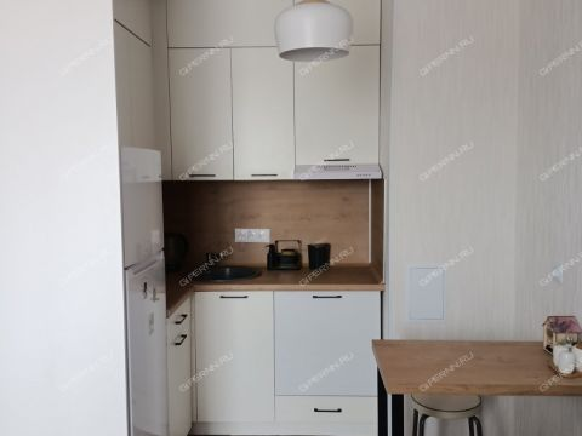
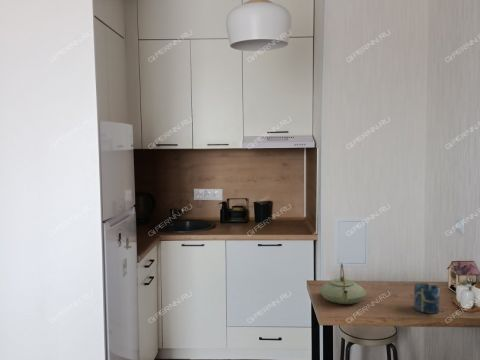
+ cup [413,282,441,315]
+ teapot [318,262,367,305]
